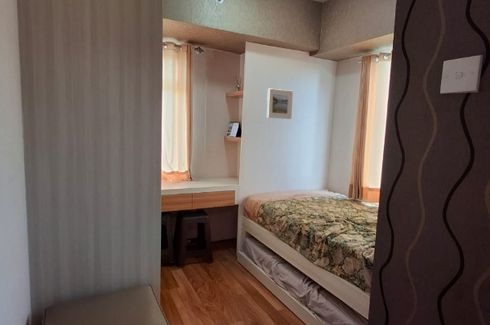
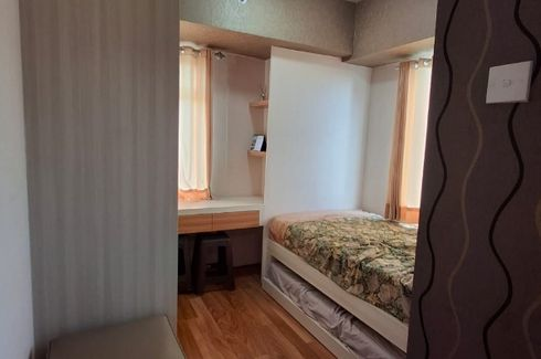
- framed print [266,88,294,120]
